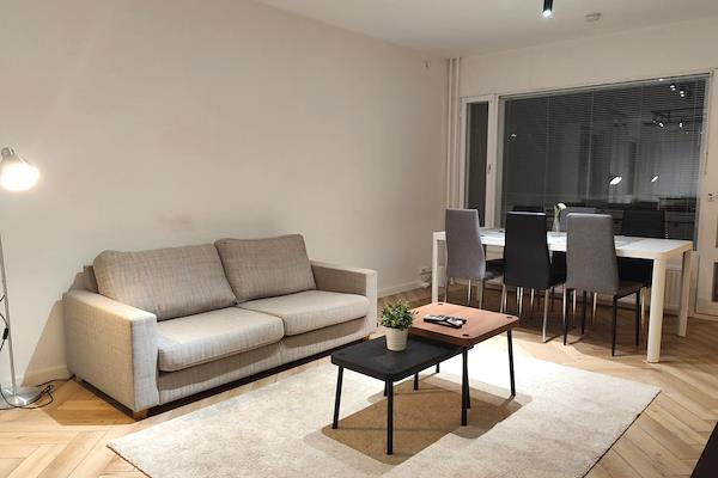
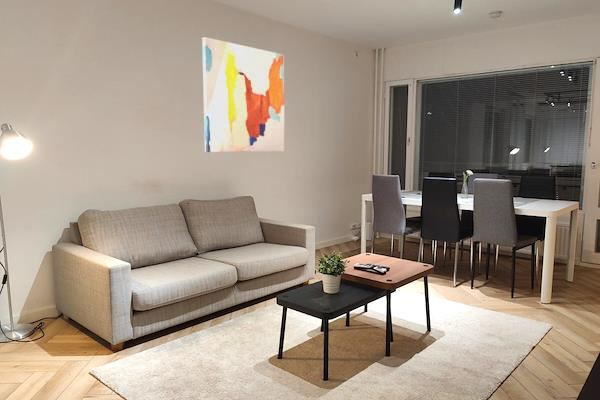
+ wall art [201,36,285,153]
